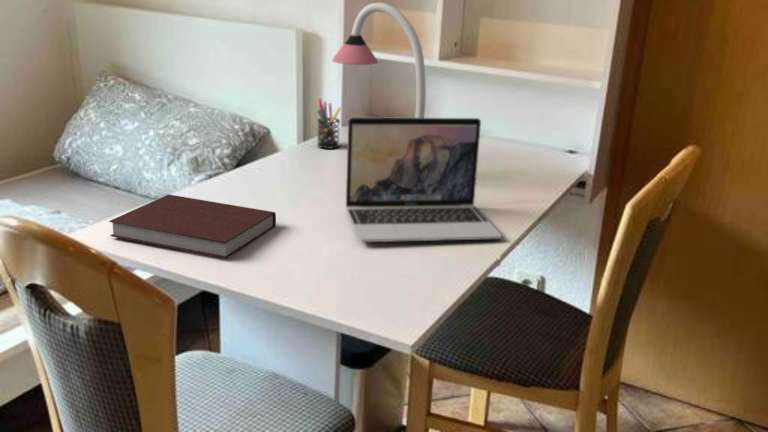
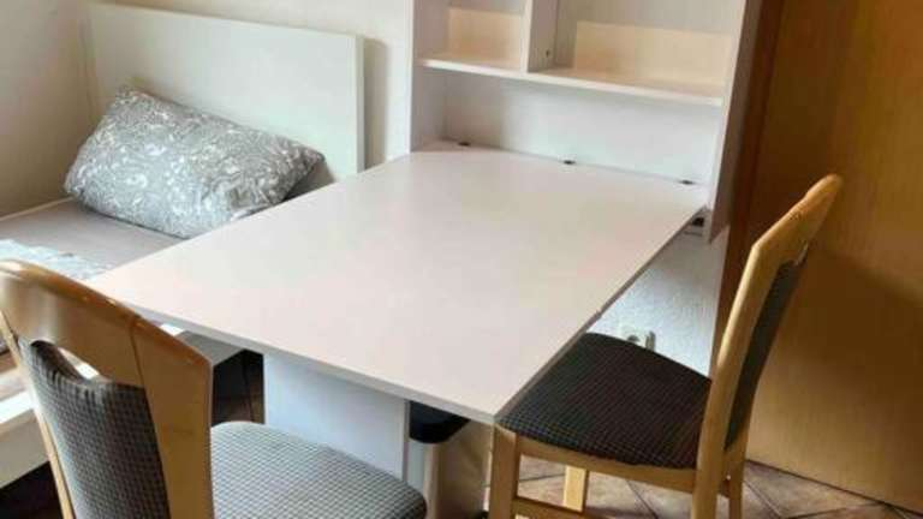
- notebook [108,193,277,259]
- laptop [345,116,503,243]
- desk lamp [331,2,427,118]
- pen holder [316,98,342,150]
